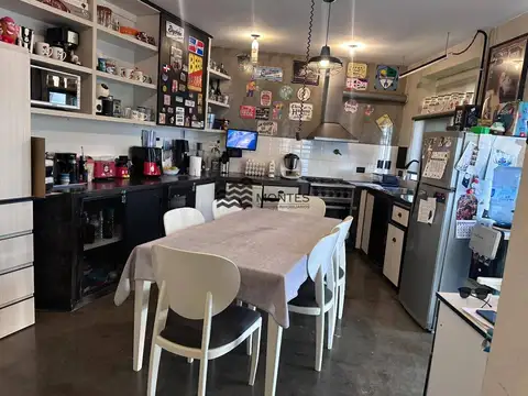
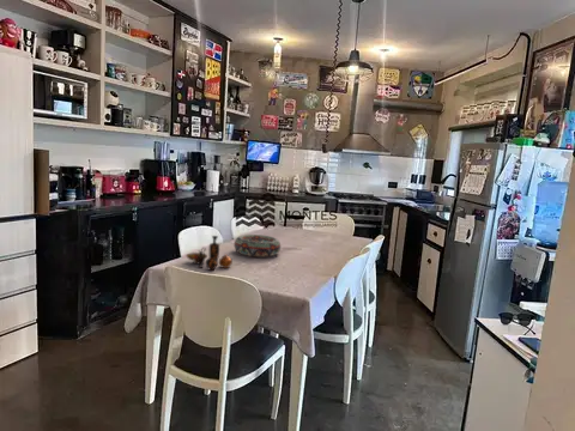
+ vase [184,235,234,272]
+ decorative bowl [232,233,282,257]
